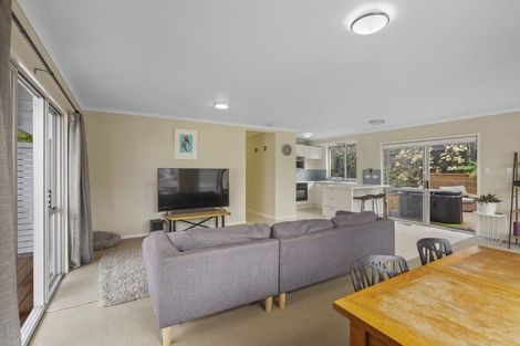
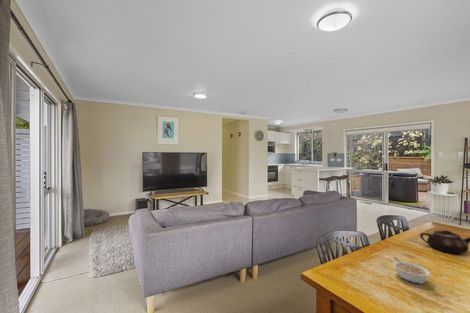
+ teapot [419,229,470,255]
+ legume [392,256,432,285]
